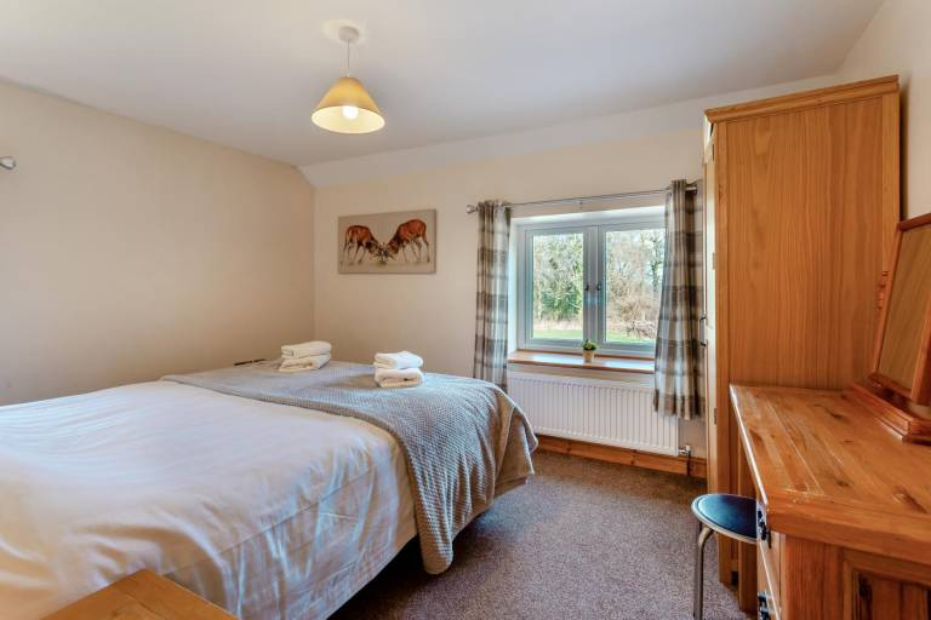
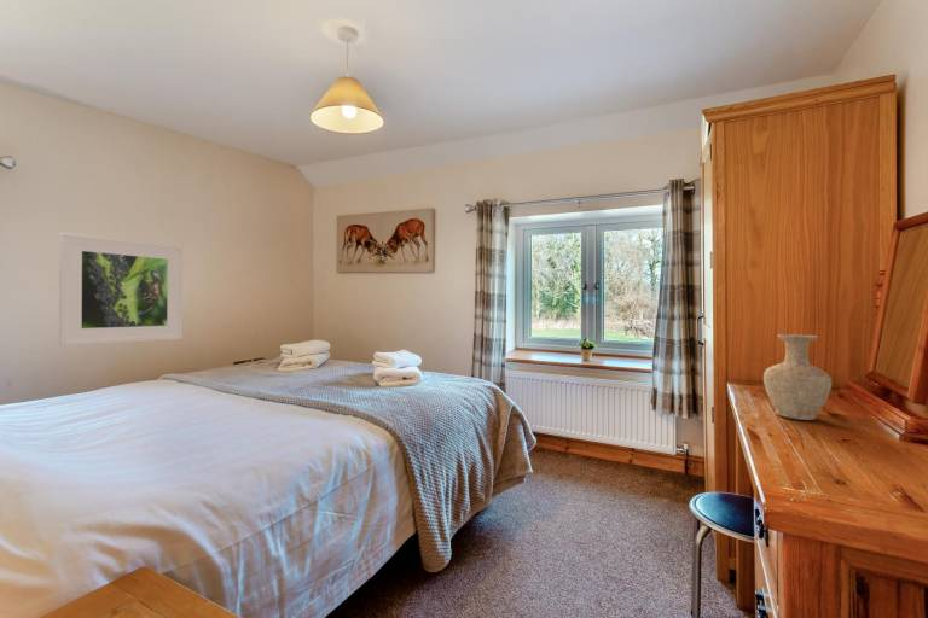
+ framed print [58,231,184,346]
+ vase [762,333,833,421]
